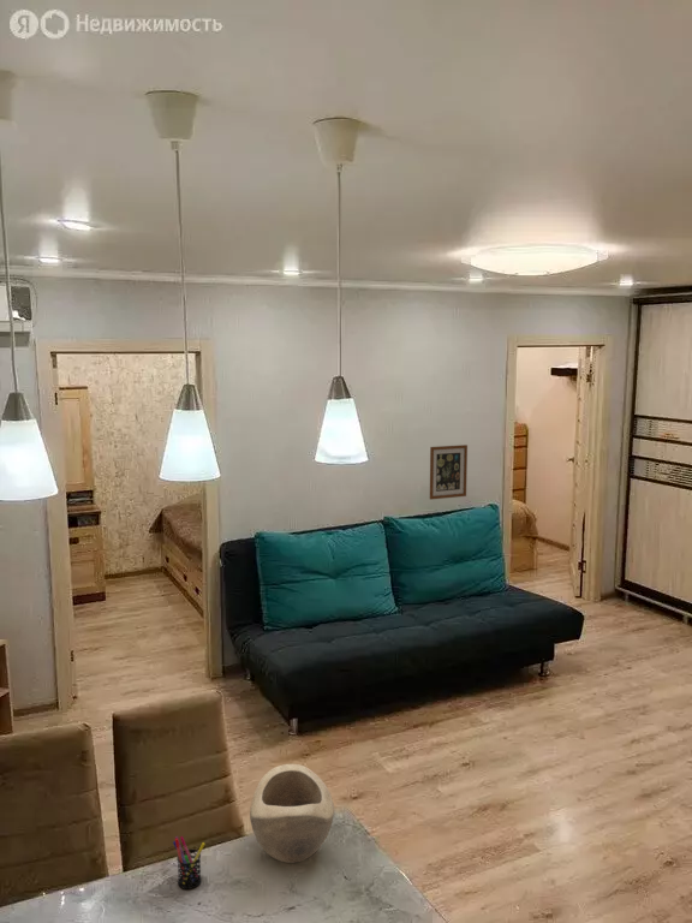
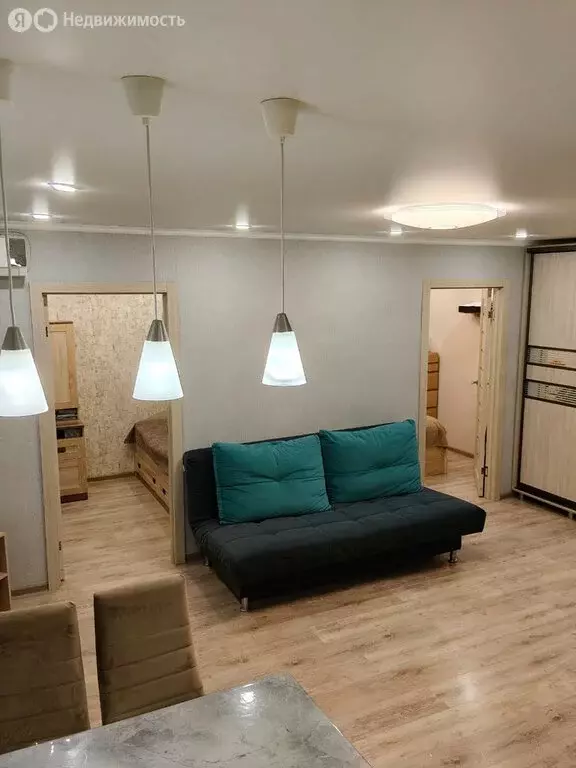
- wall art [429,443,469,500]
- pen holder [172,835,207,891]
- decorative bowl [249,763,335,864]
